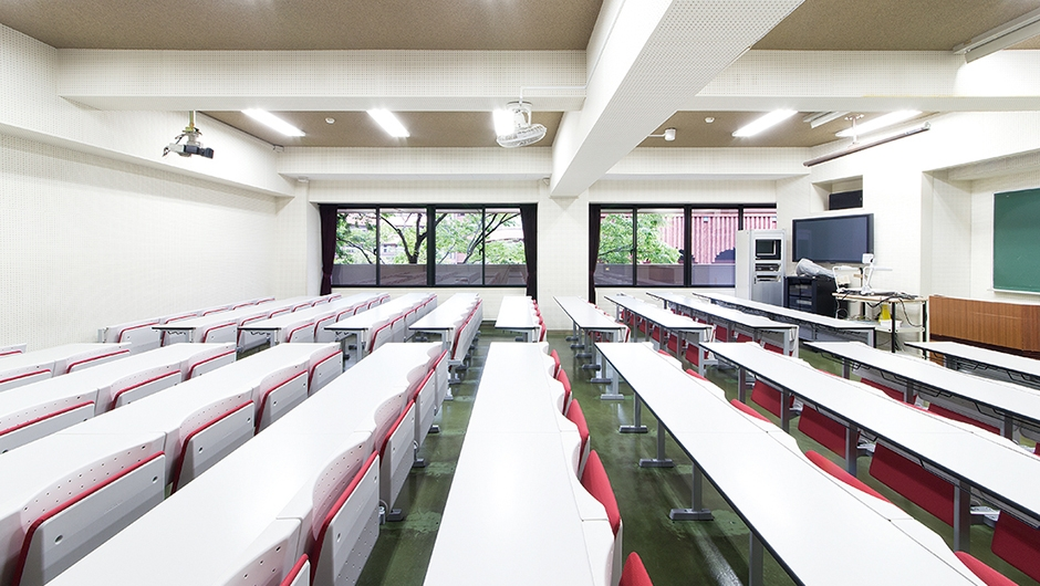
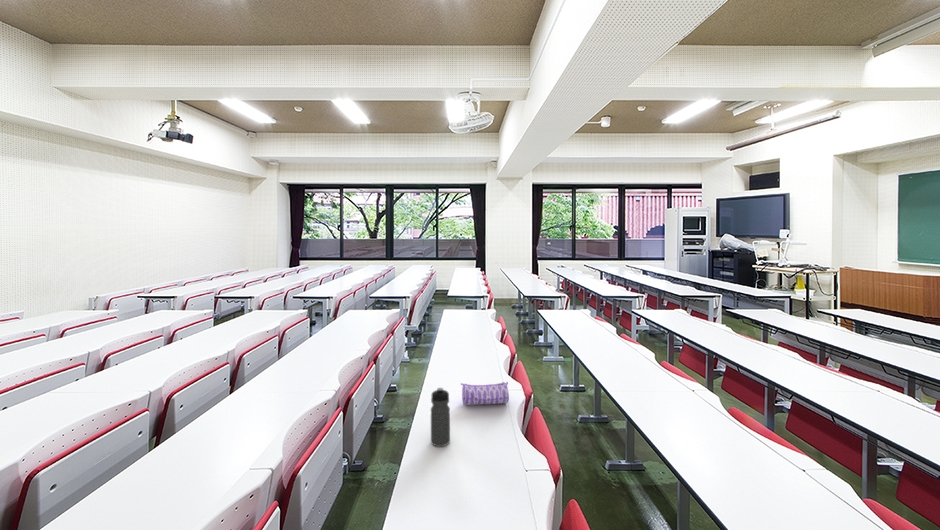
+ water bottle [430,387,451,447]
+ pencil case [460,381,510,406]
